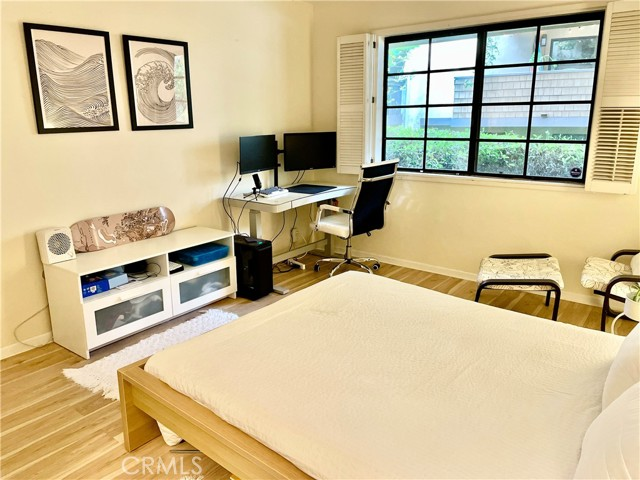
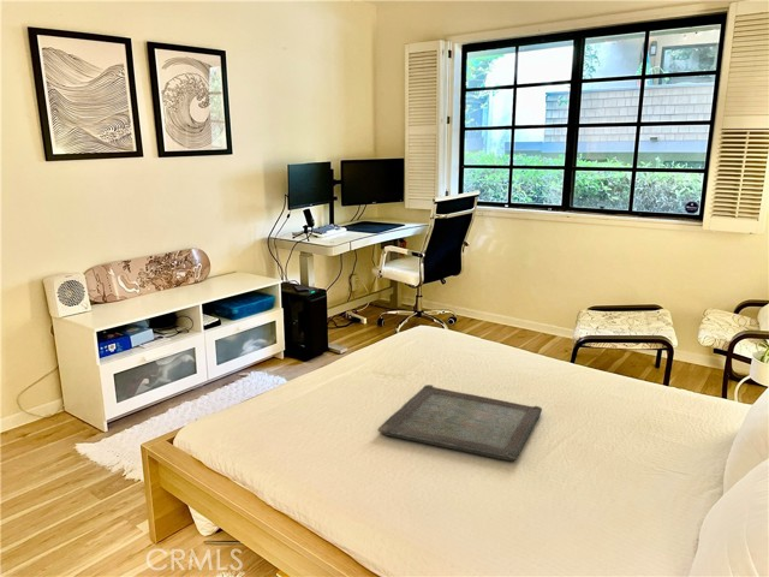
+ serving tray [377,383,543,462]
